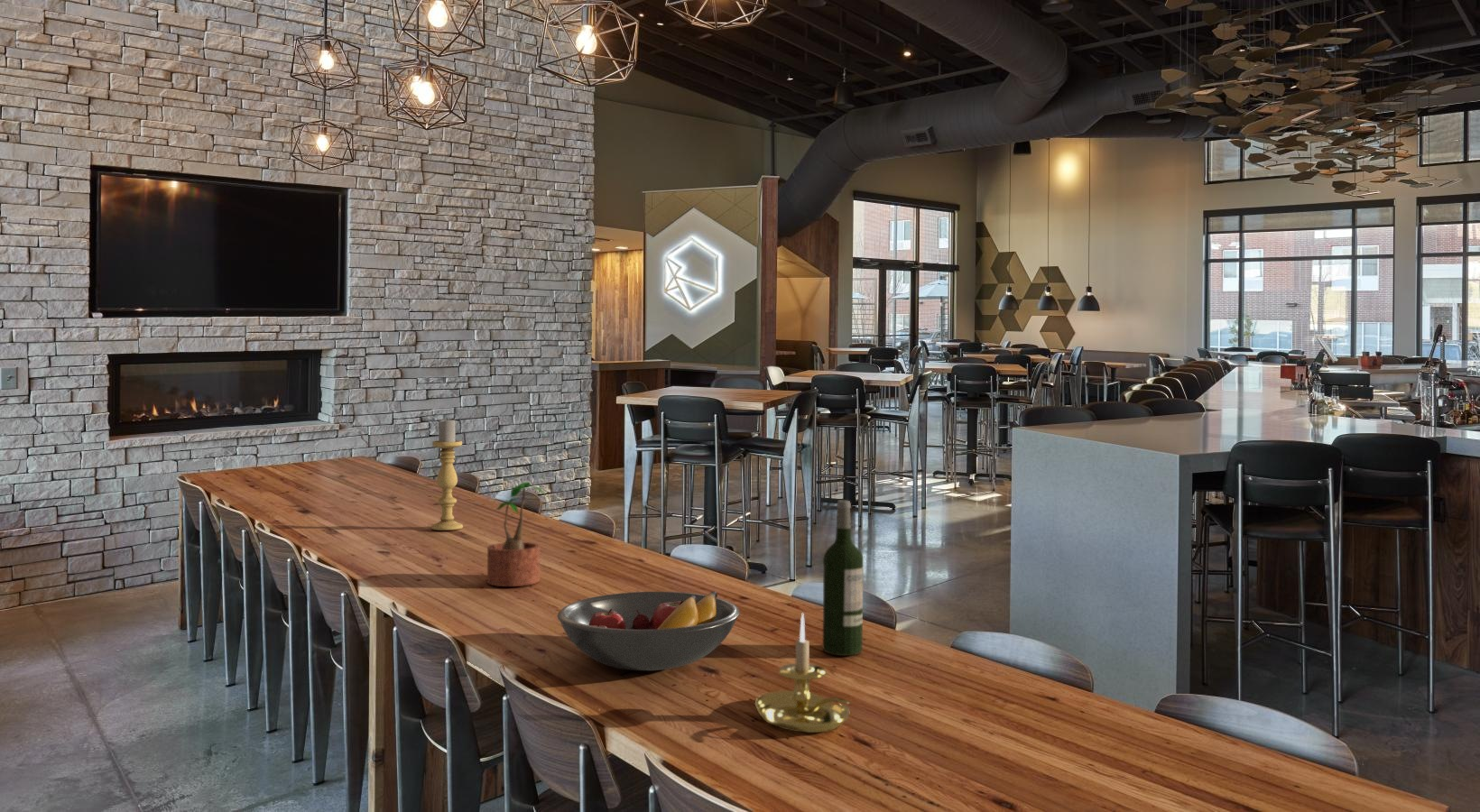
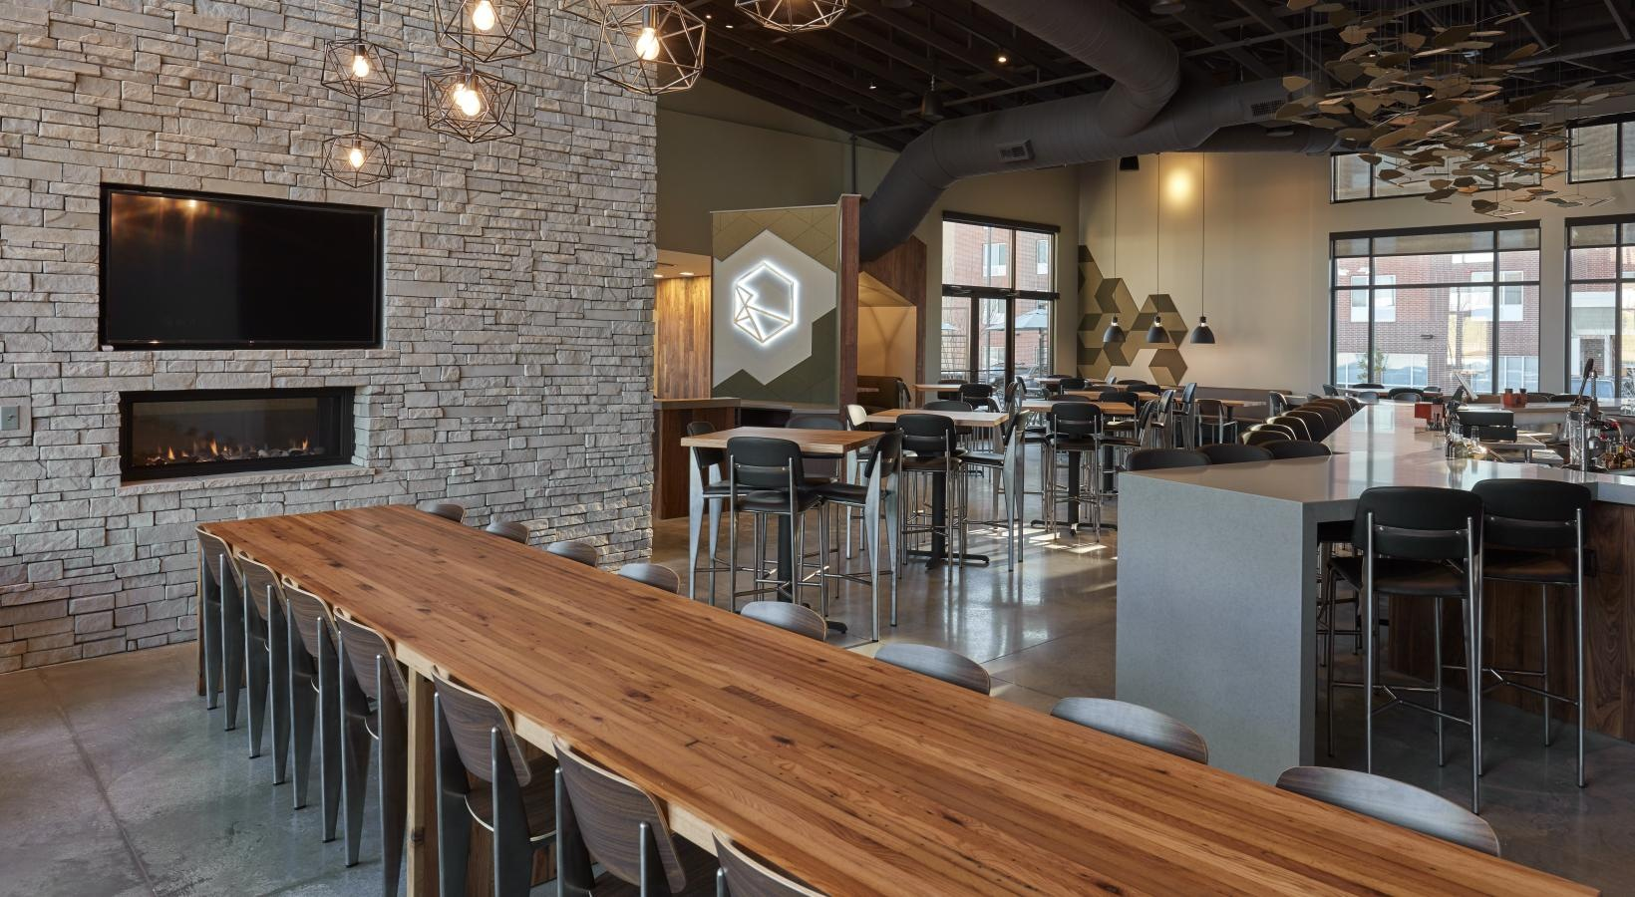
- wine bottle [822,500,864,657]
- potted plant [486,481,554,587]
- candle holder [430,417,464,531]
- candle holder [754,613,852,734]
- fruit bowl [556,590,741,671]
